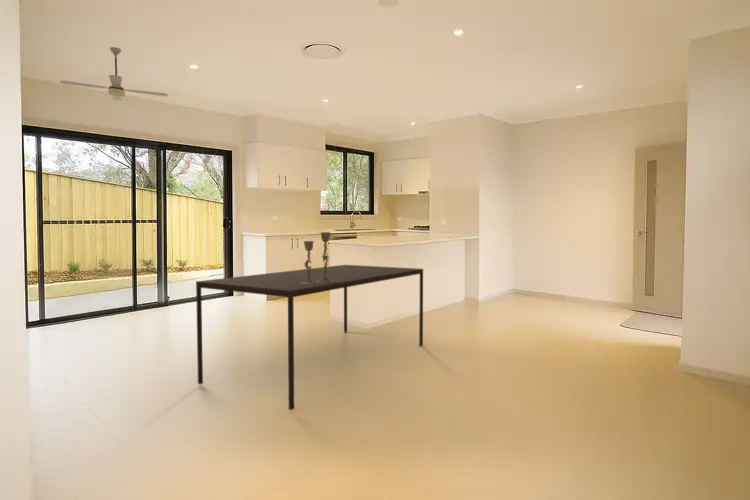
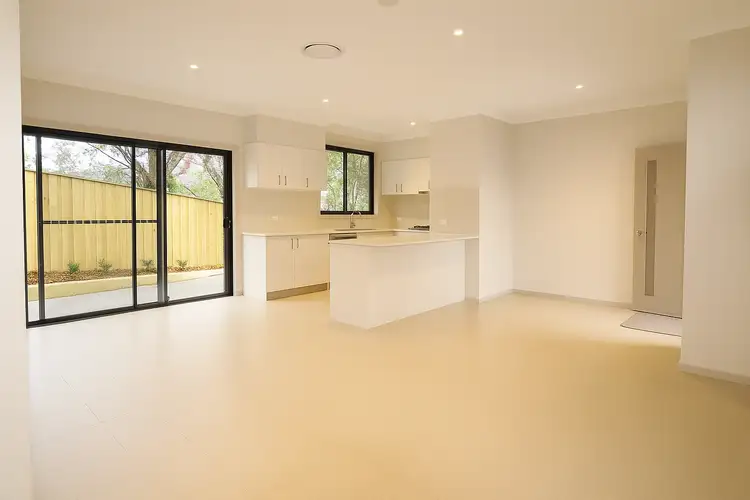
- dining table [195,264,424,411]
- ceiling fan [59,46,169,102]
- candlestick [301,231,336,285]
